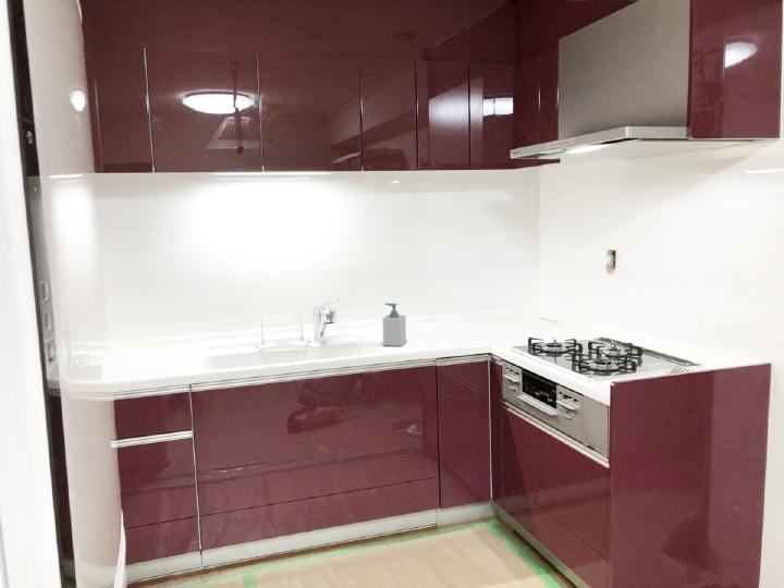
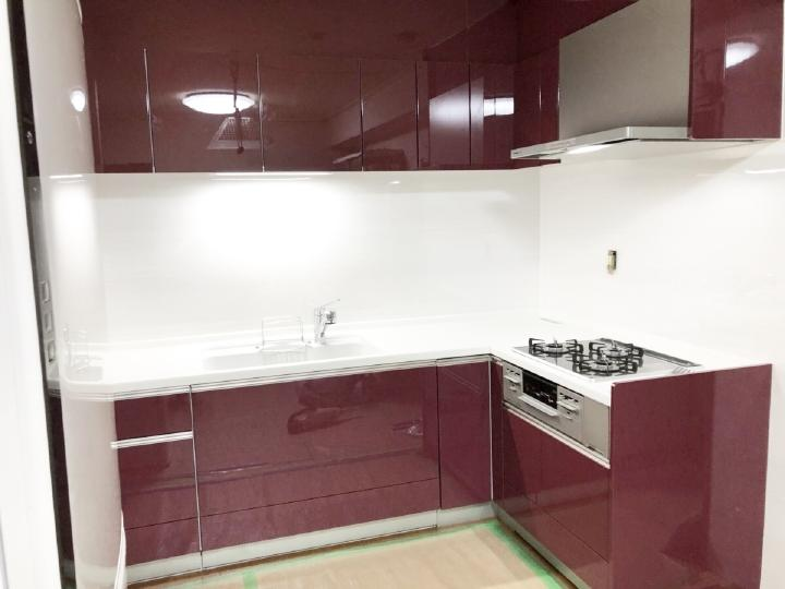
- soap bottle [382,303,407,347]
